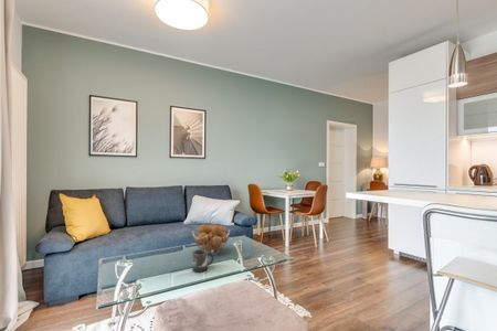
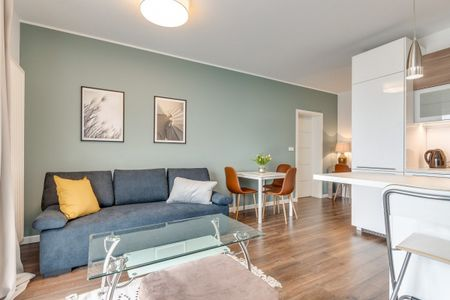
- fruit basket [191,223,231,256]
- mug [191,248,215,274]
